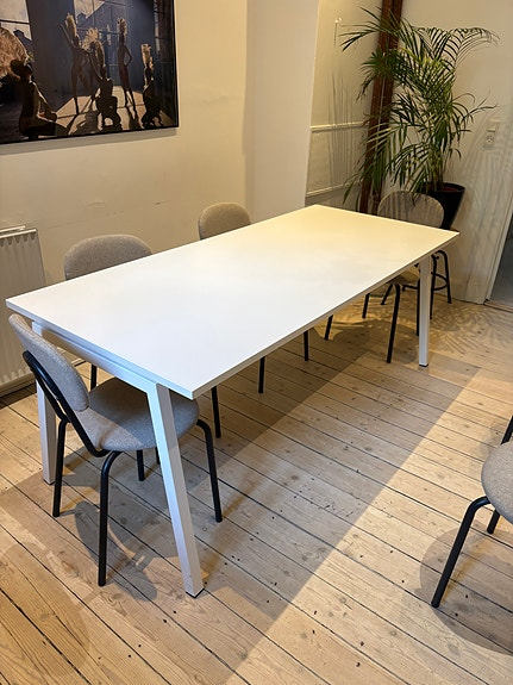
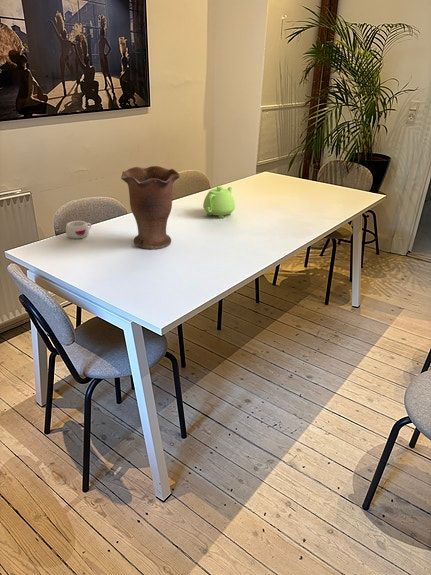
+ teapot [202,185,236,219]
+ vase [120,165,181,250]
+ mug [65,220,92,240]
